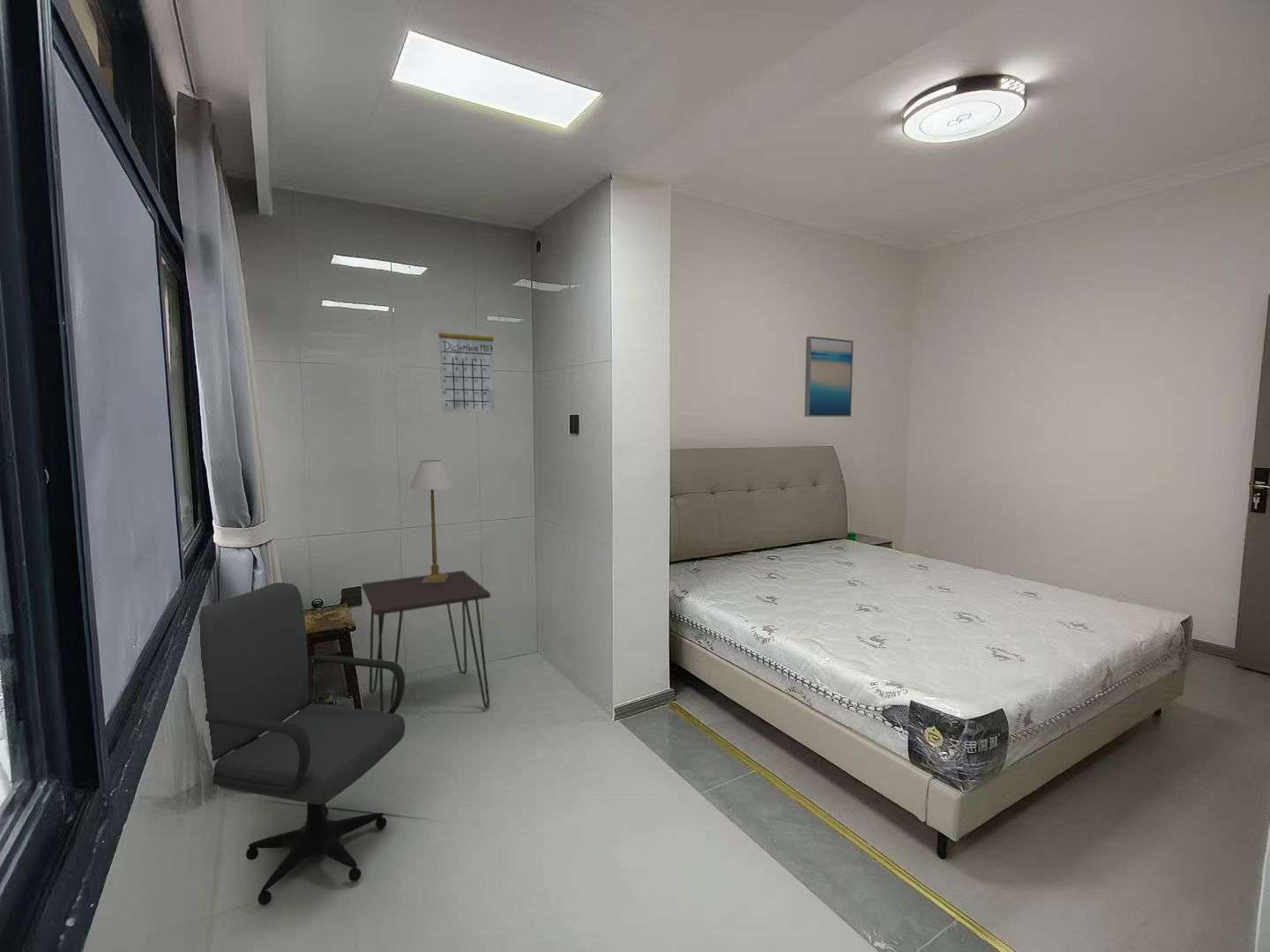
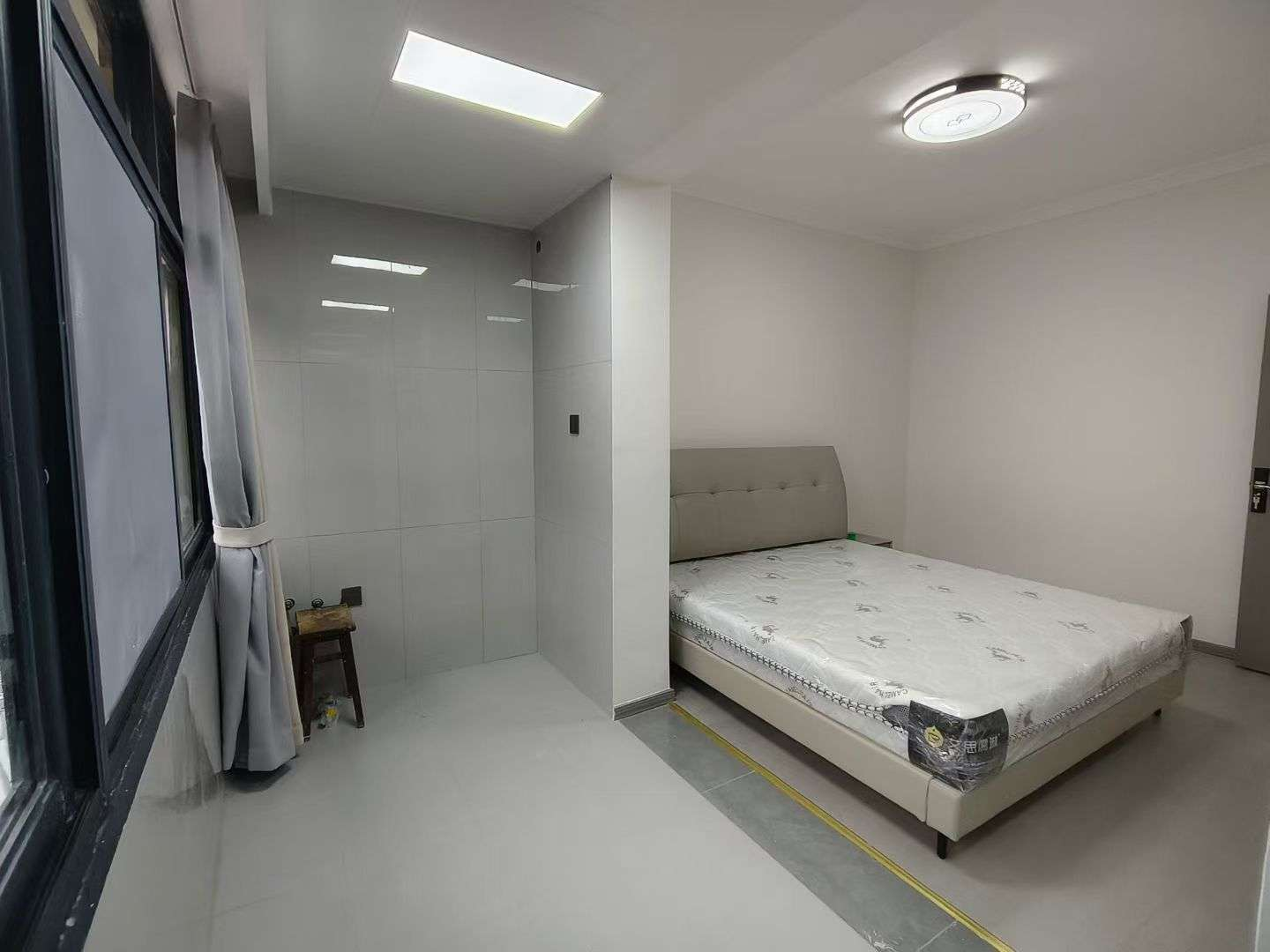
- desk [361,569,491,712]
- wall art [803,336,854,418]
- table lamp [408,459,455,583]
- office chair [199,582,406,906]
- calendar [438,316,496,413]
